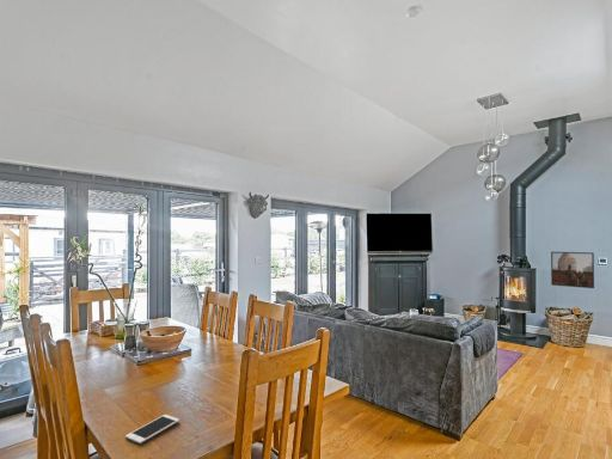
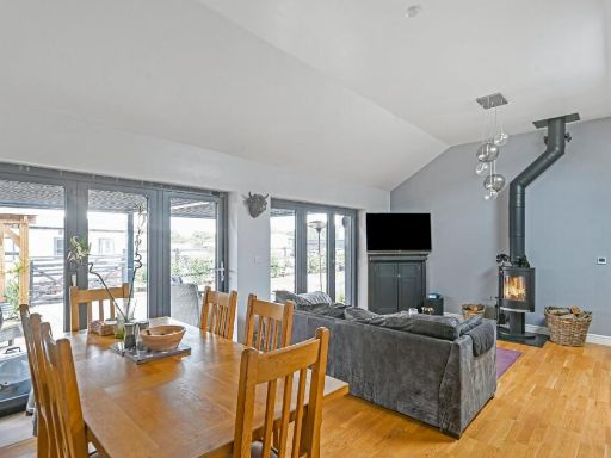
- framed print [550,251,595,289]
- cell phone [124,414,180,445]
